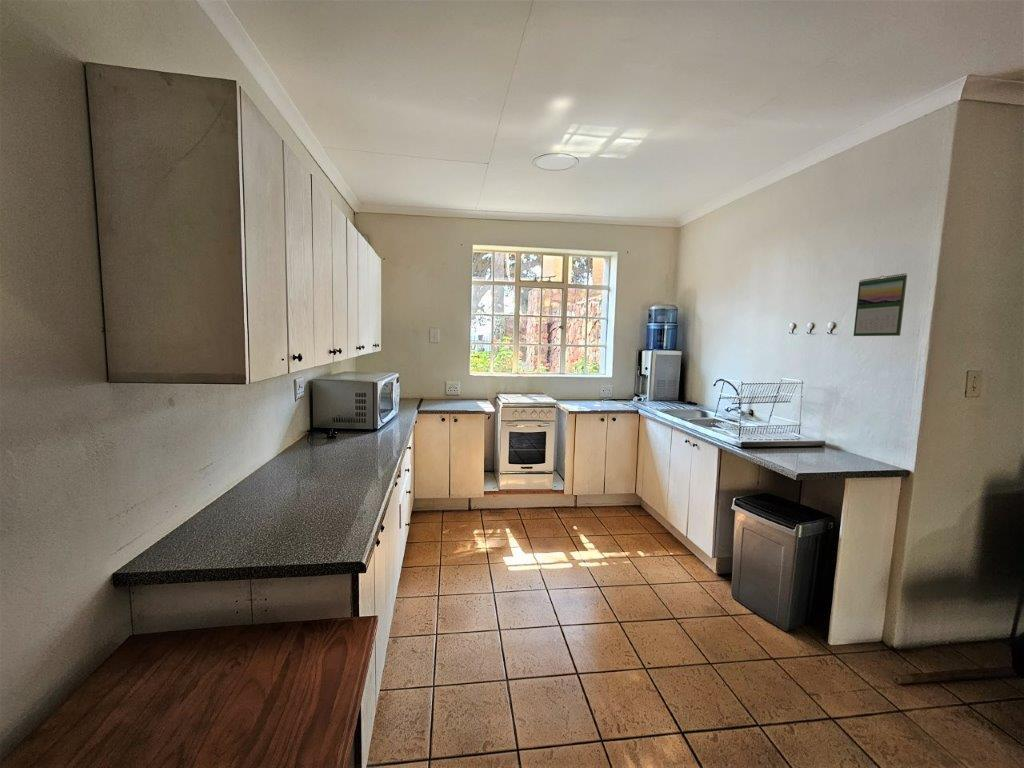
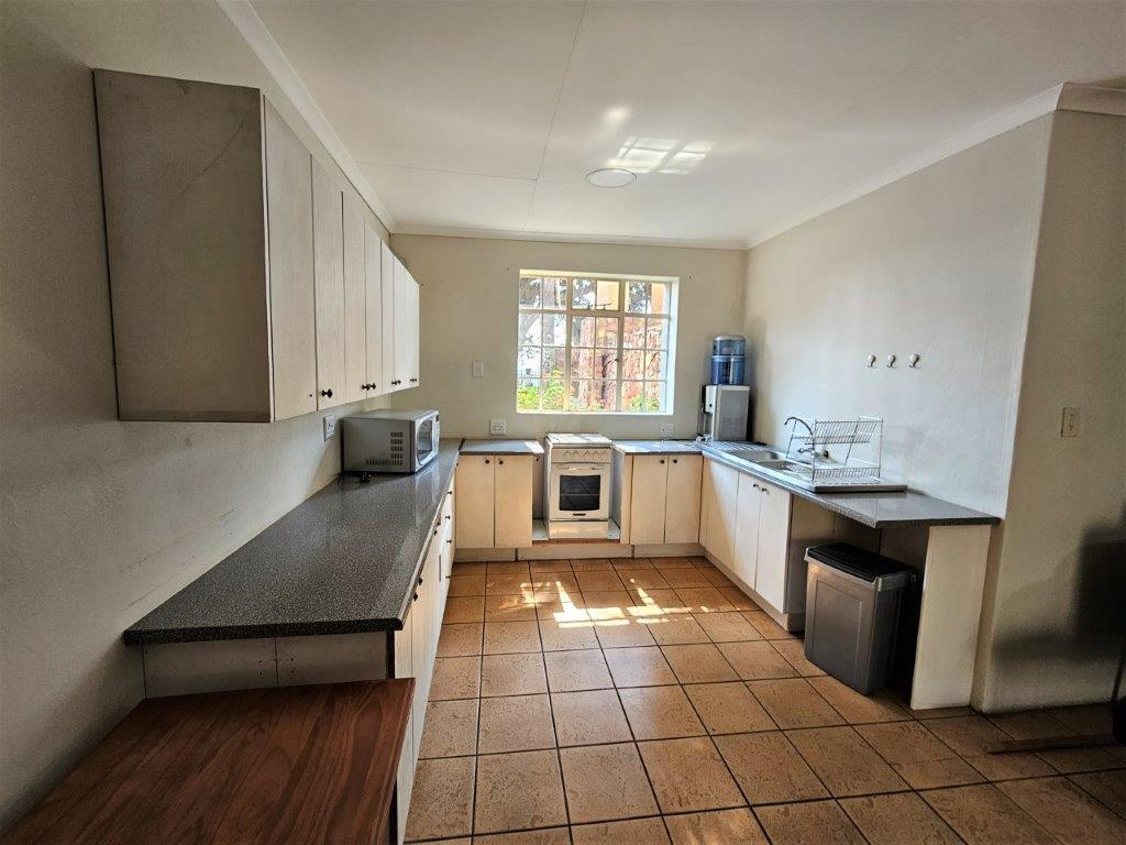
- calendar [853,272,908,337]
